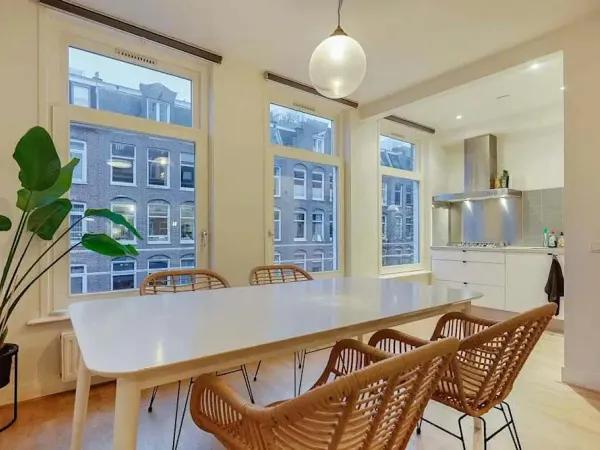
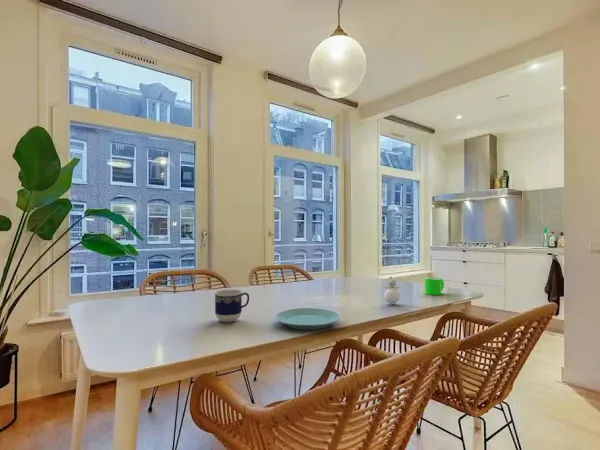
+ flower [382,275,402,305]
+ mug [424,276,445,296]
+ cup [213,288,250,323]
+ plate [274,307,341,330]
